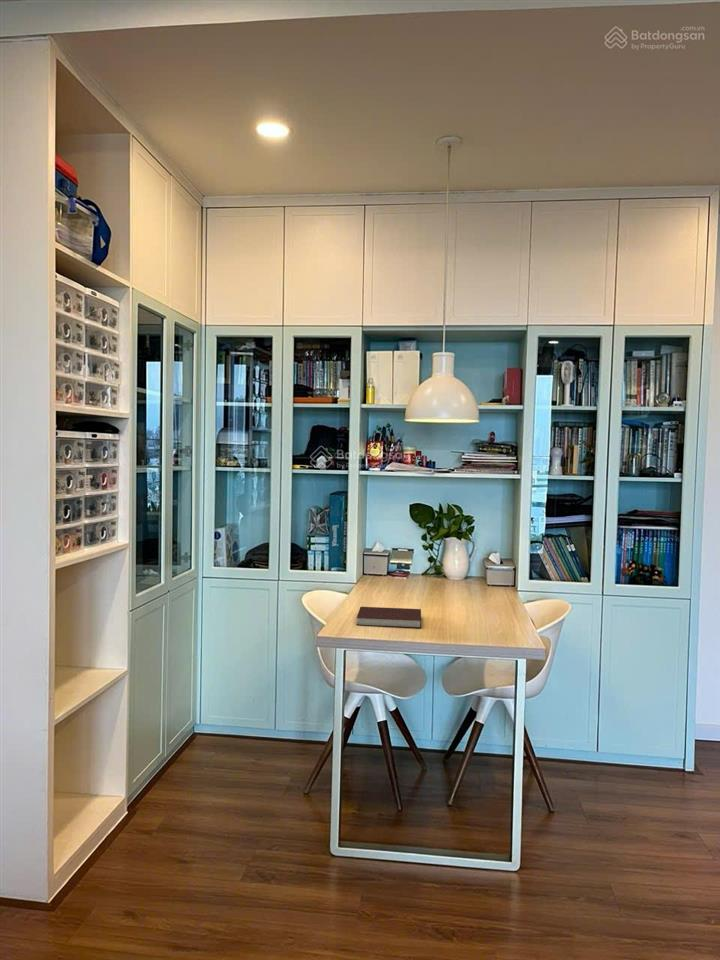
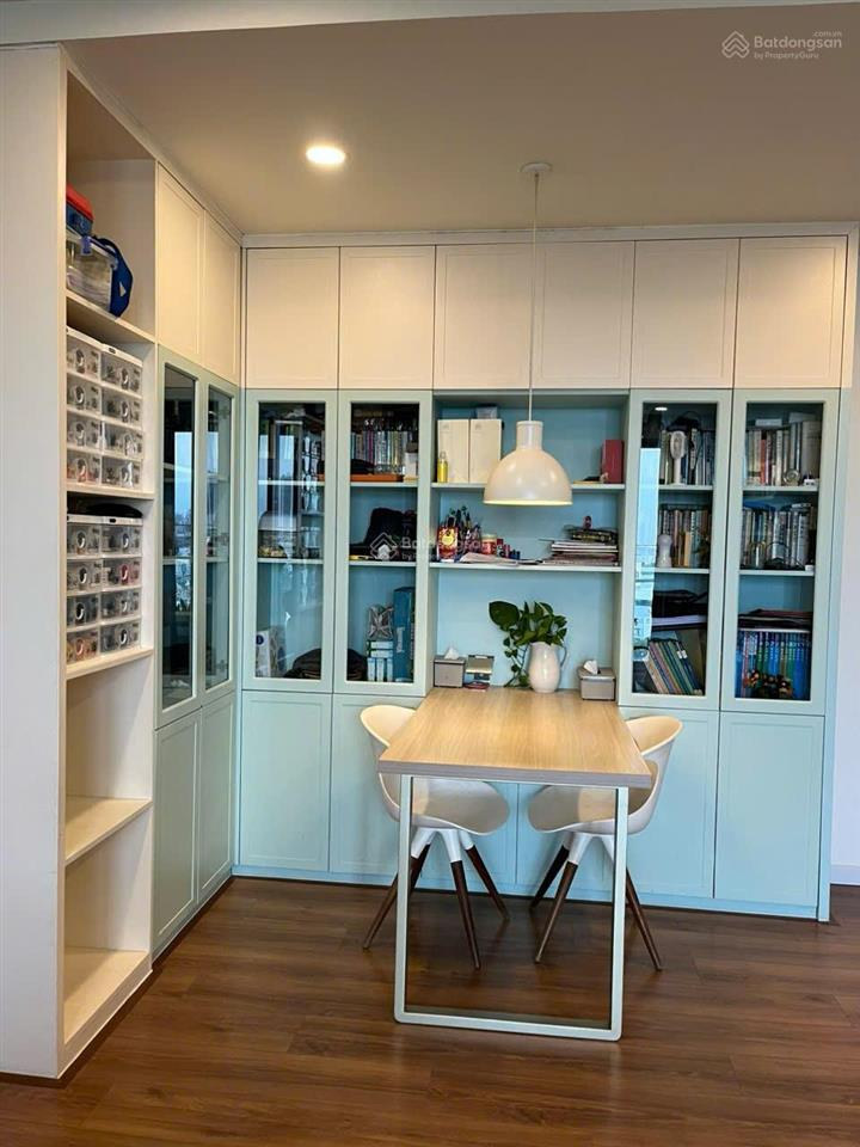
- notebook [356,606,422,629]
